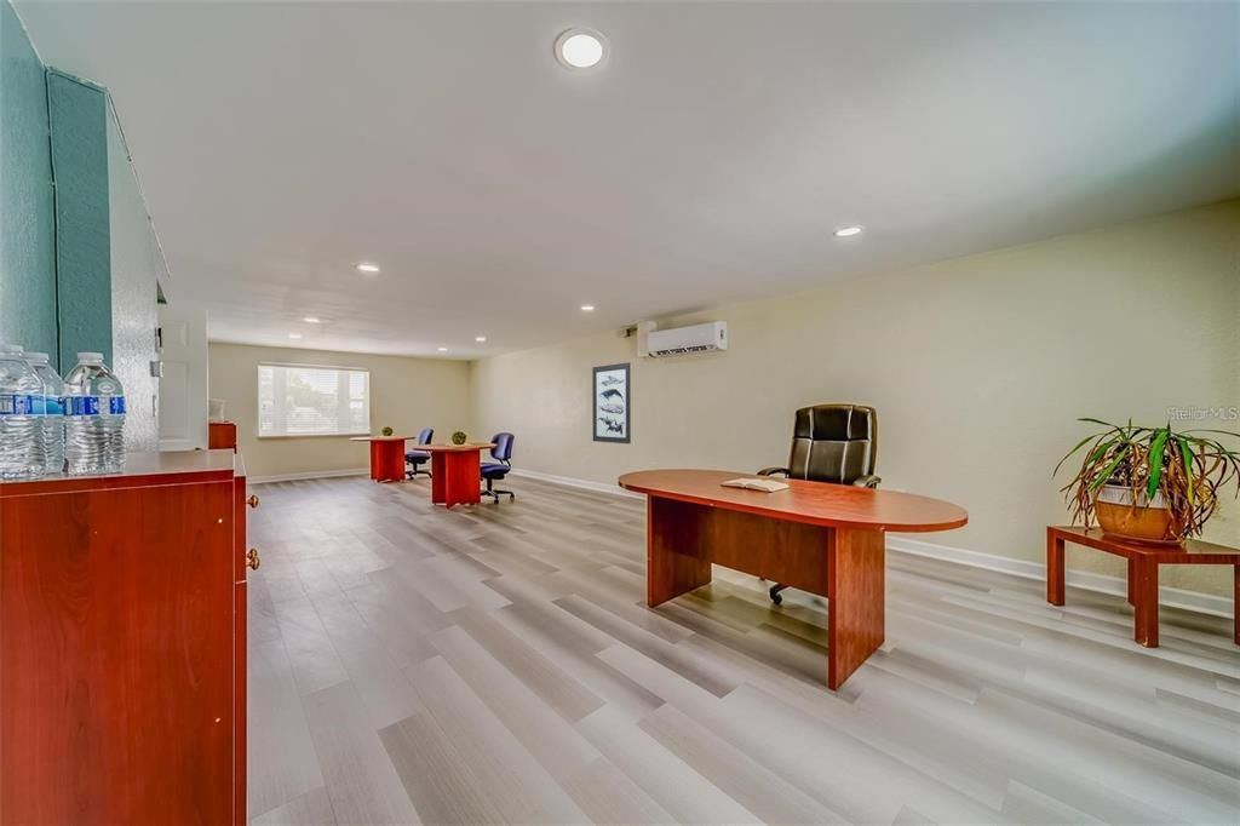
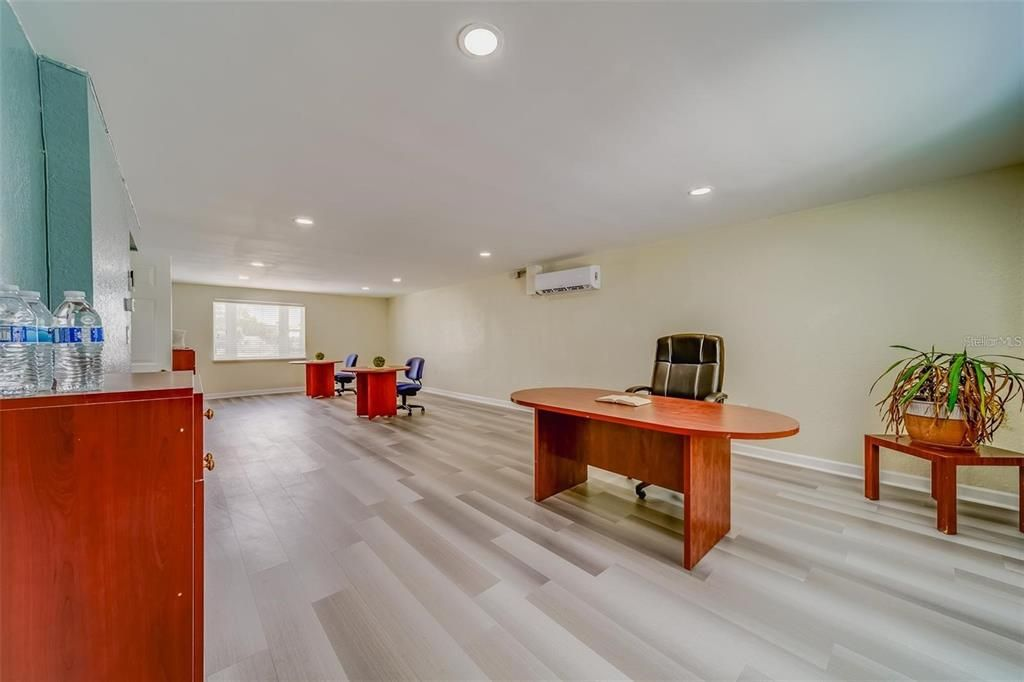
- wall art [591,361,632,444]
